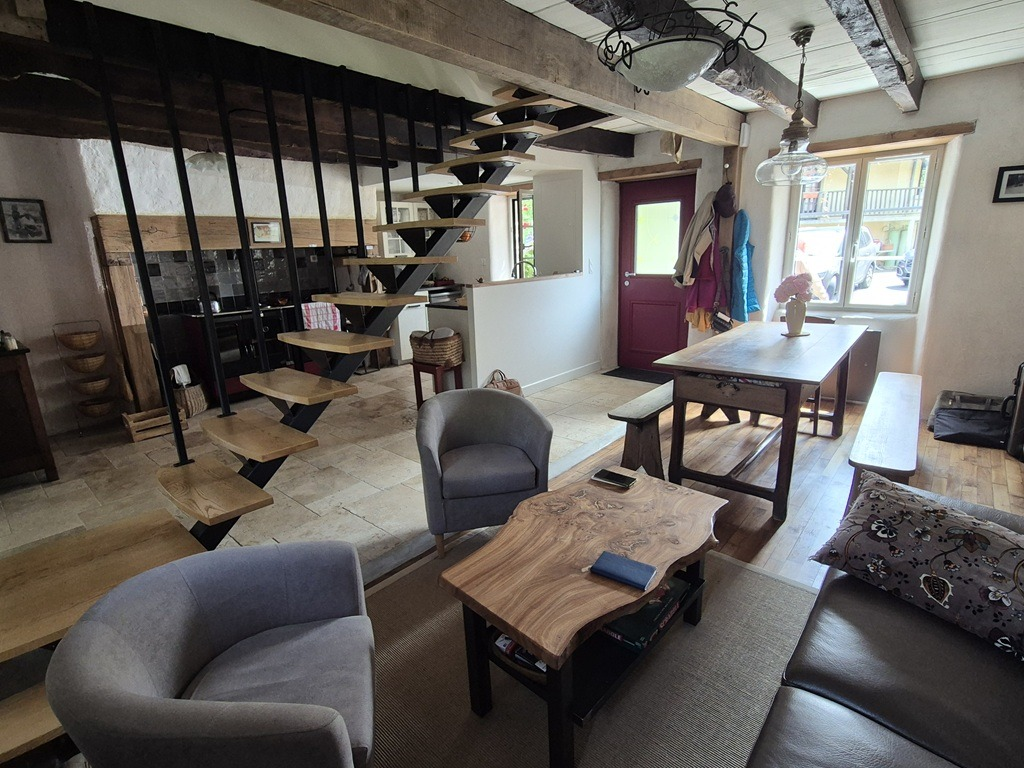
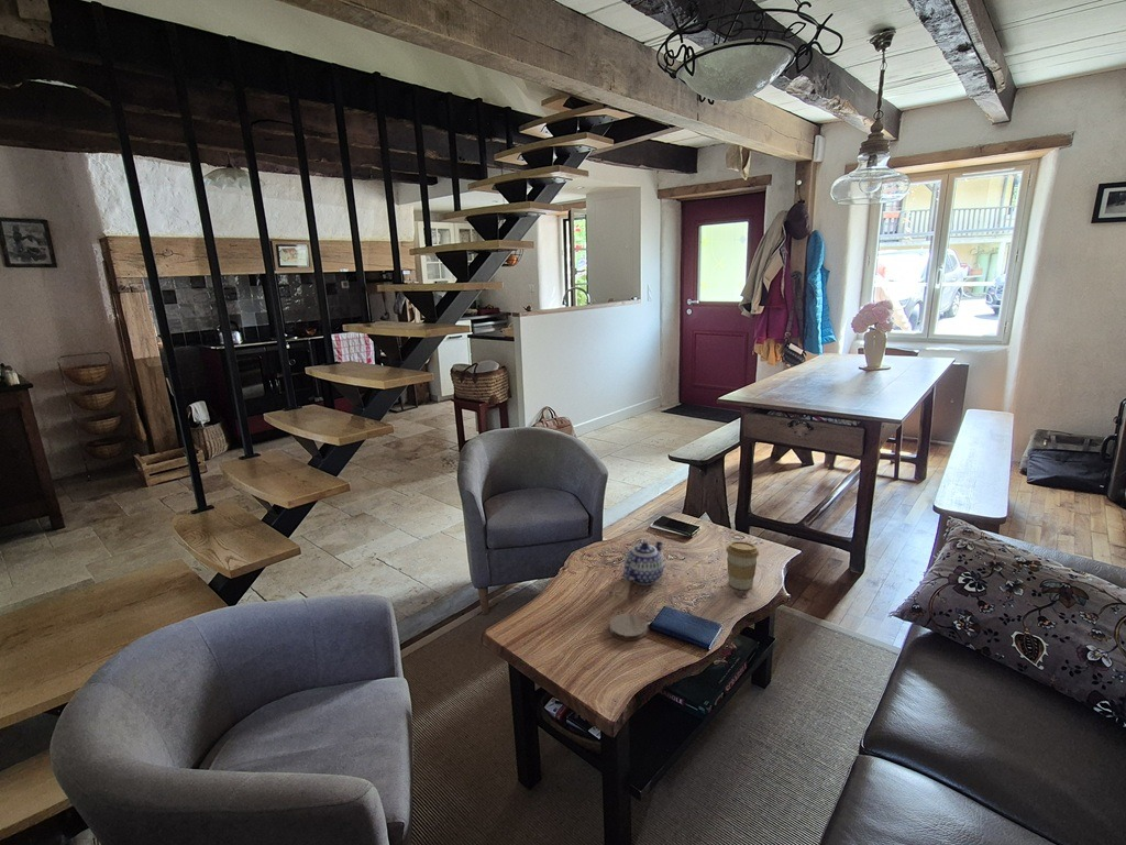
+ teapot [622,540,665,586]
+ coffee cup [725,540,760,591]
+ coaster [608,613,649,641]
